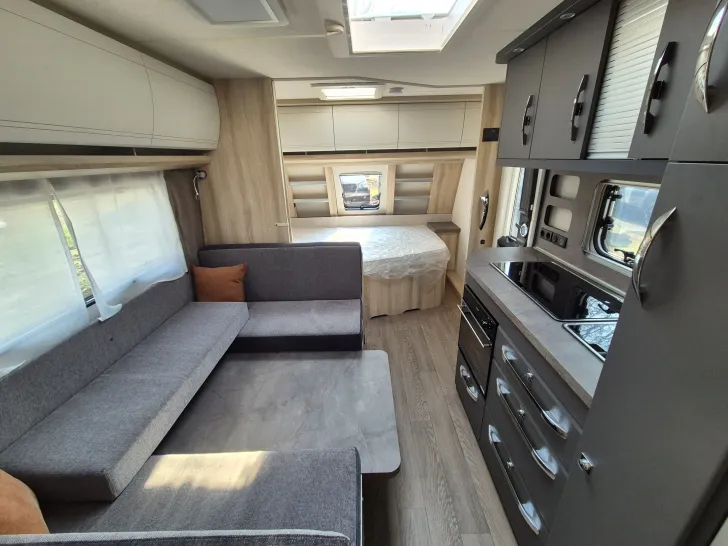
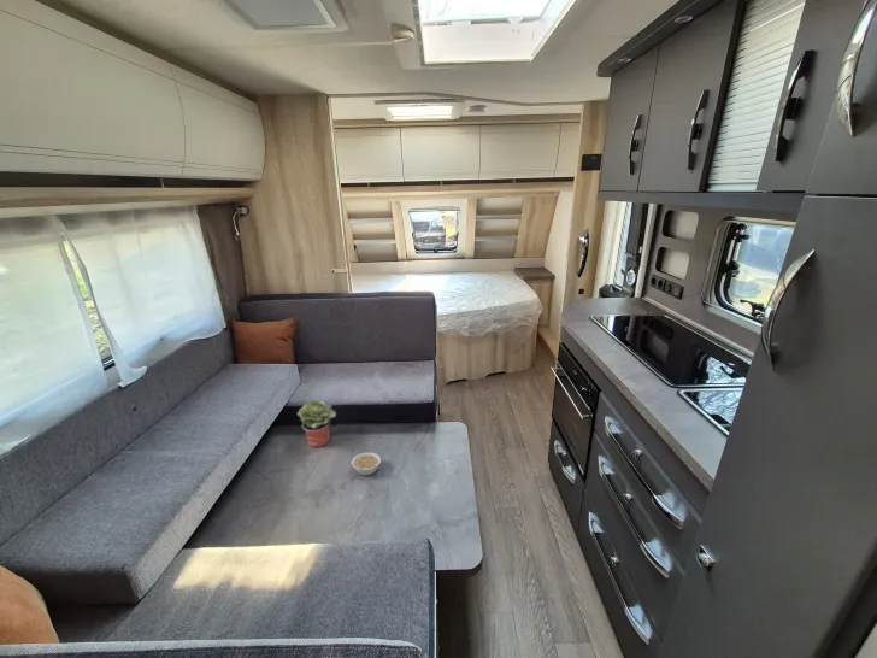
+ potted plant [296,399,337,448]
+ legume [351,451,382,476]
